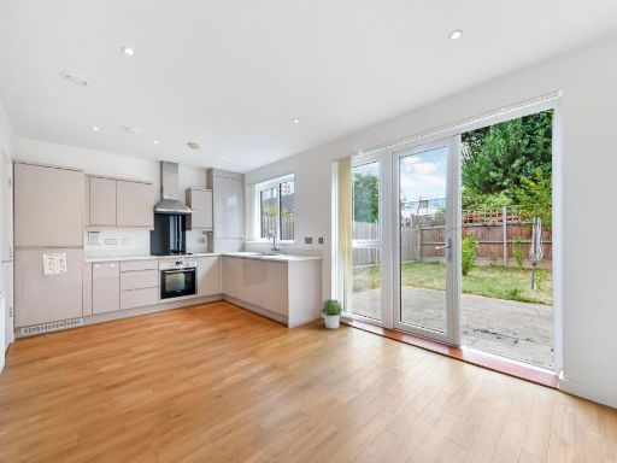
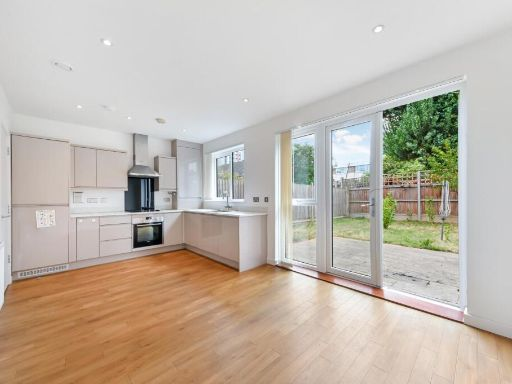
- potted plant [319,298,343,329]
